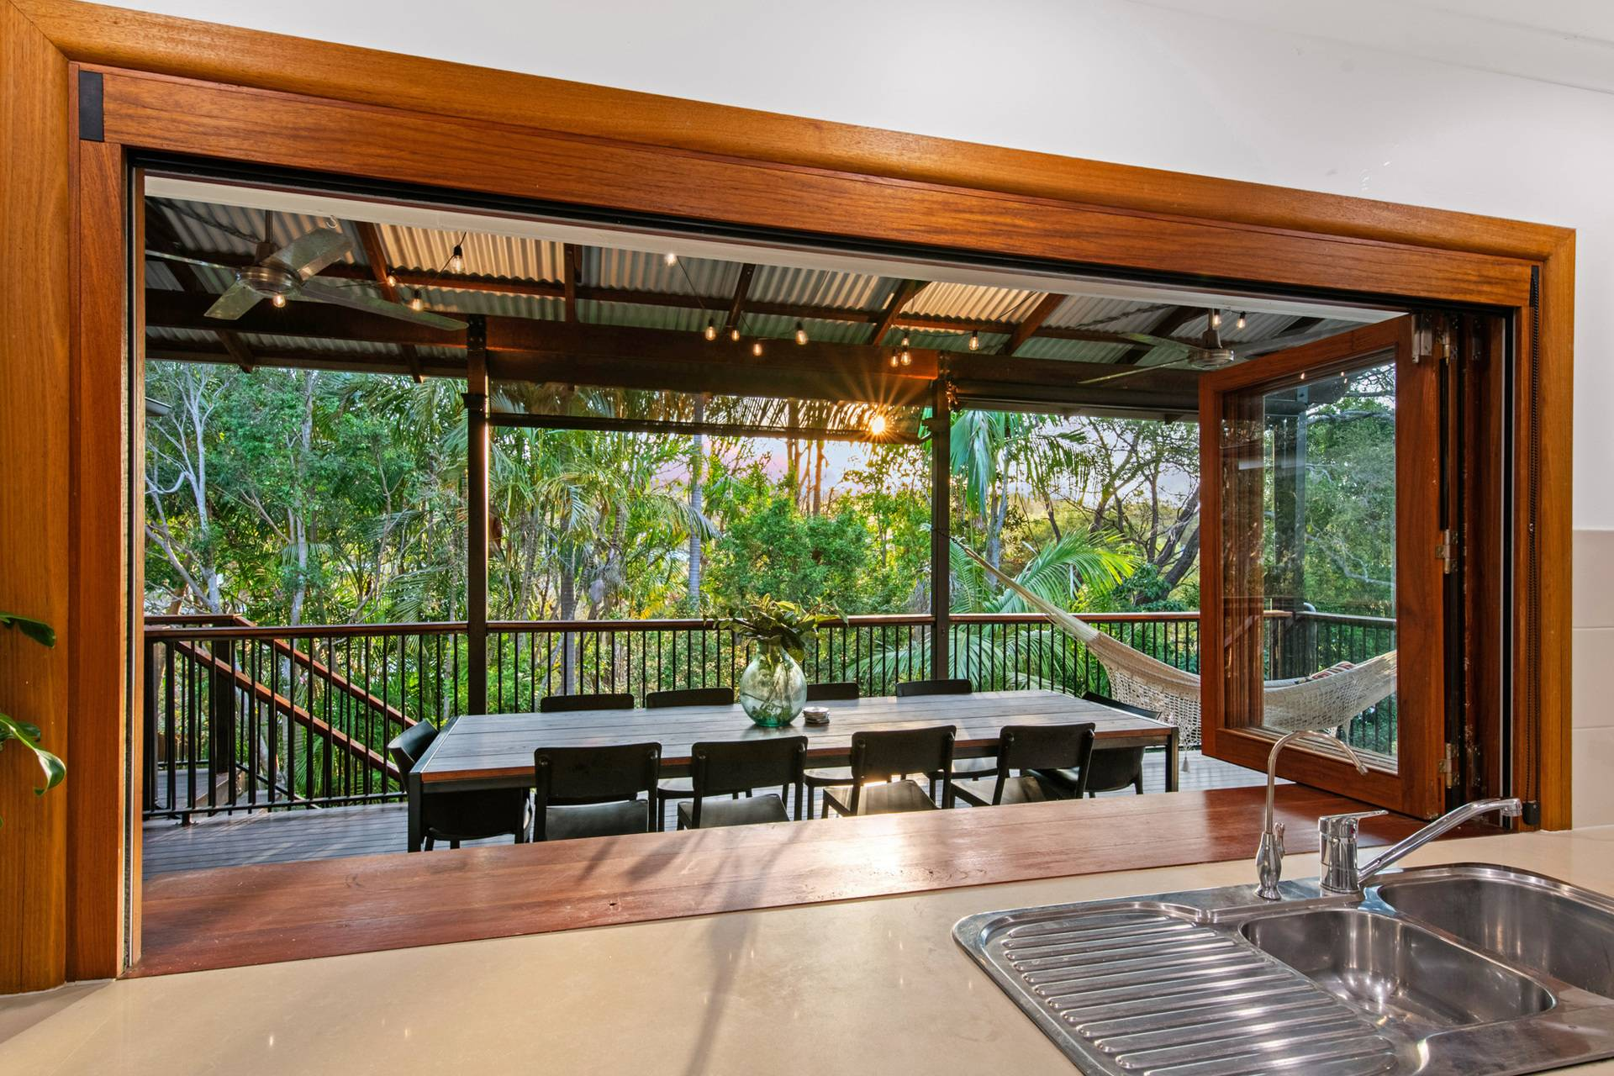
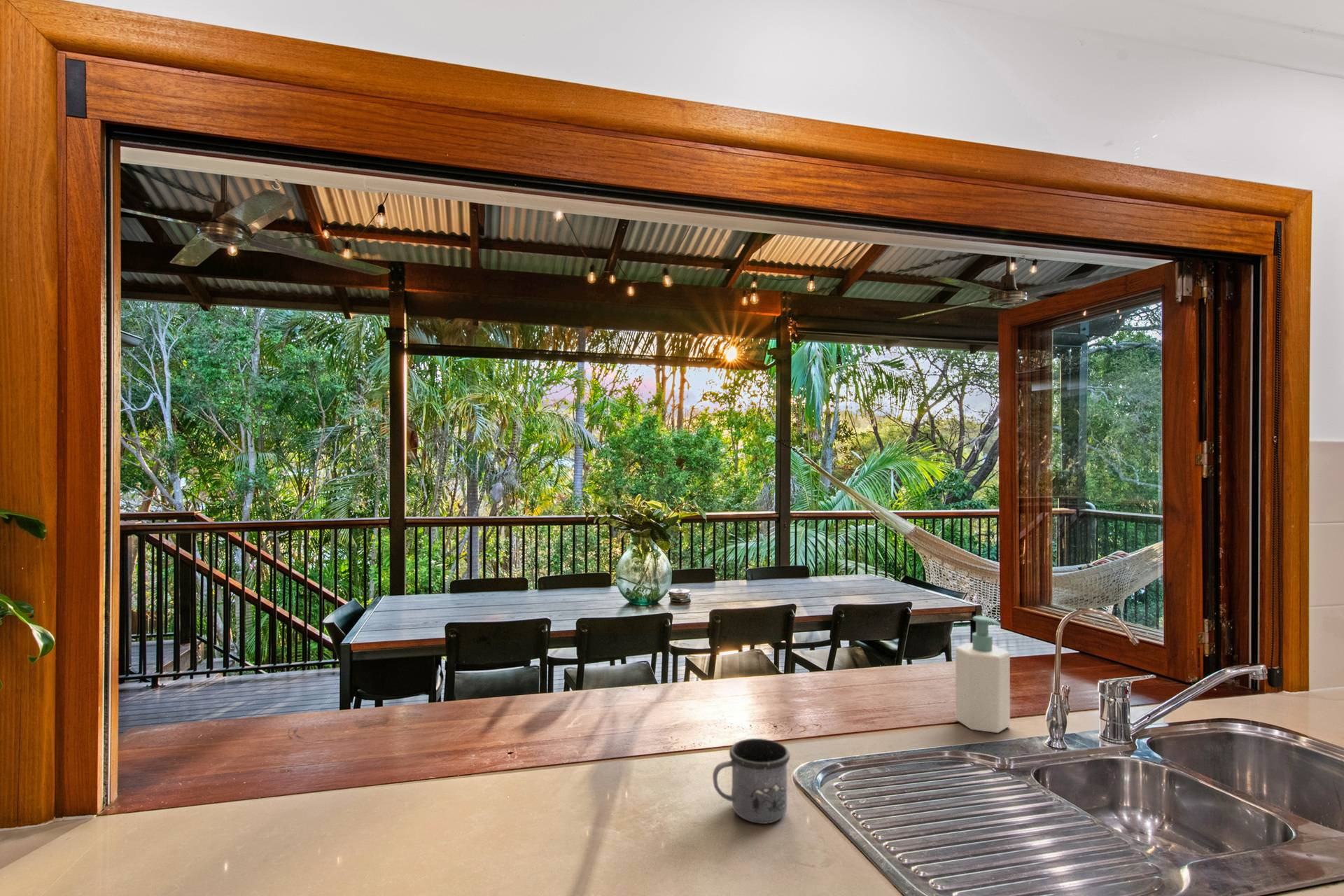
+ soap bottle [955,615,1011,734]
+ mug [712,738,790,825]
